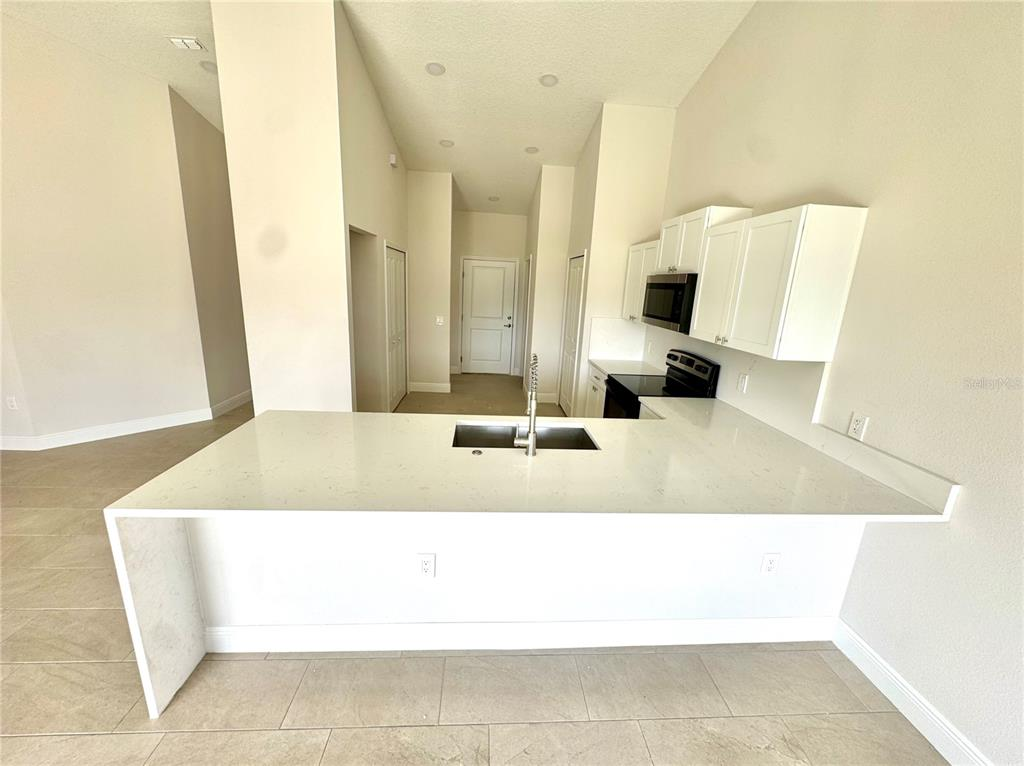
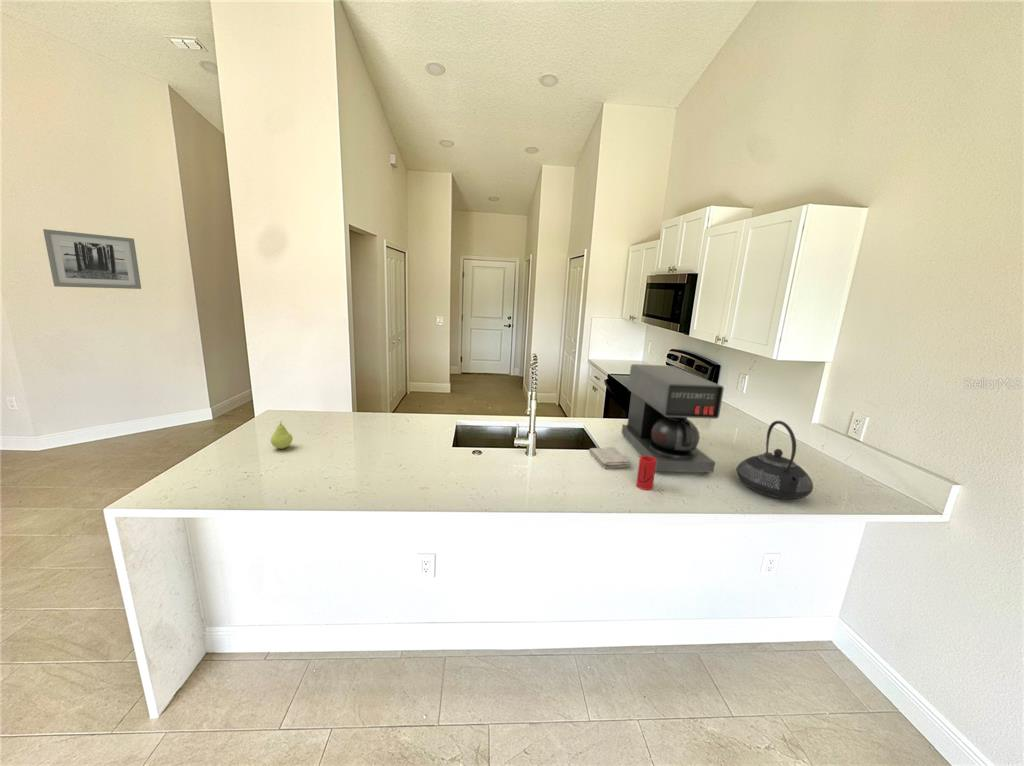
+ teapot [735,420,814,500]
+ washcloth [588,446,630,469]
+ fruit [270,420,294,450]
+ wall art [42,228,142,290]
+ coffee maker [621,363,725,474]
+ cup [635,455,657,491]
